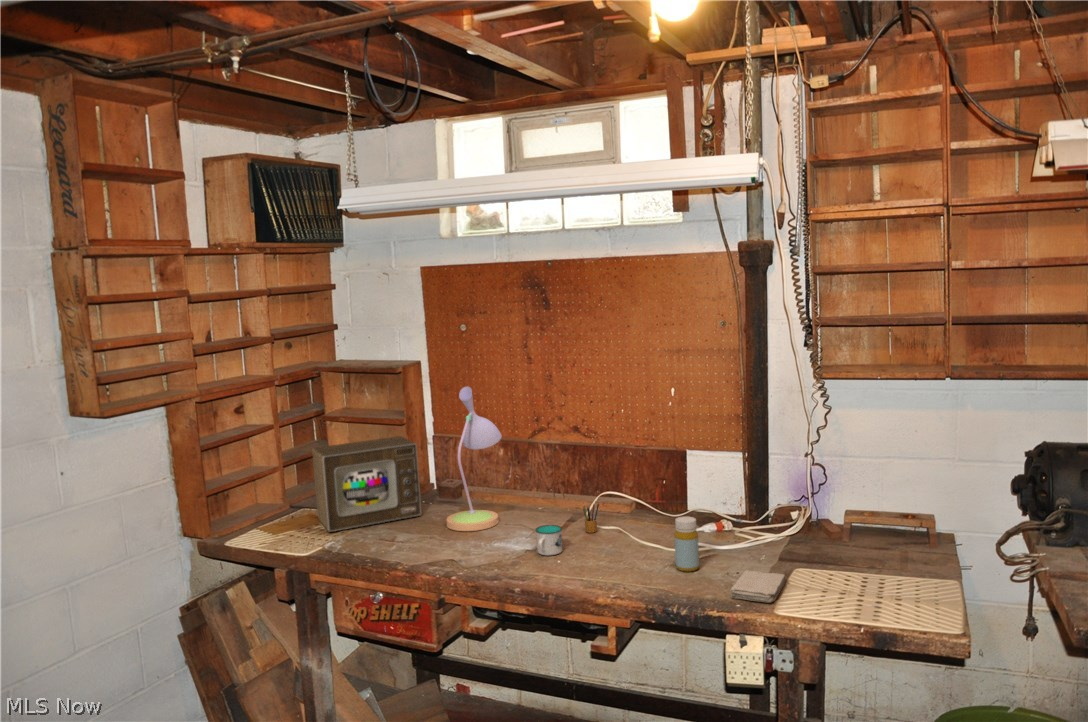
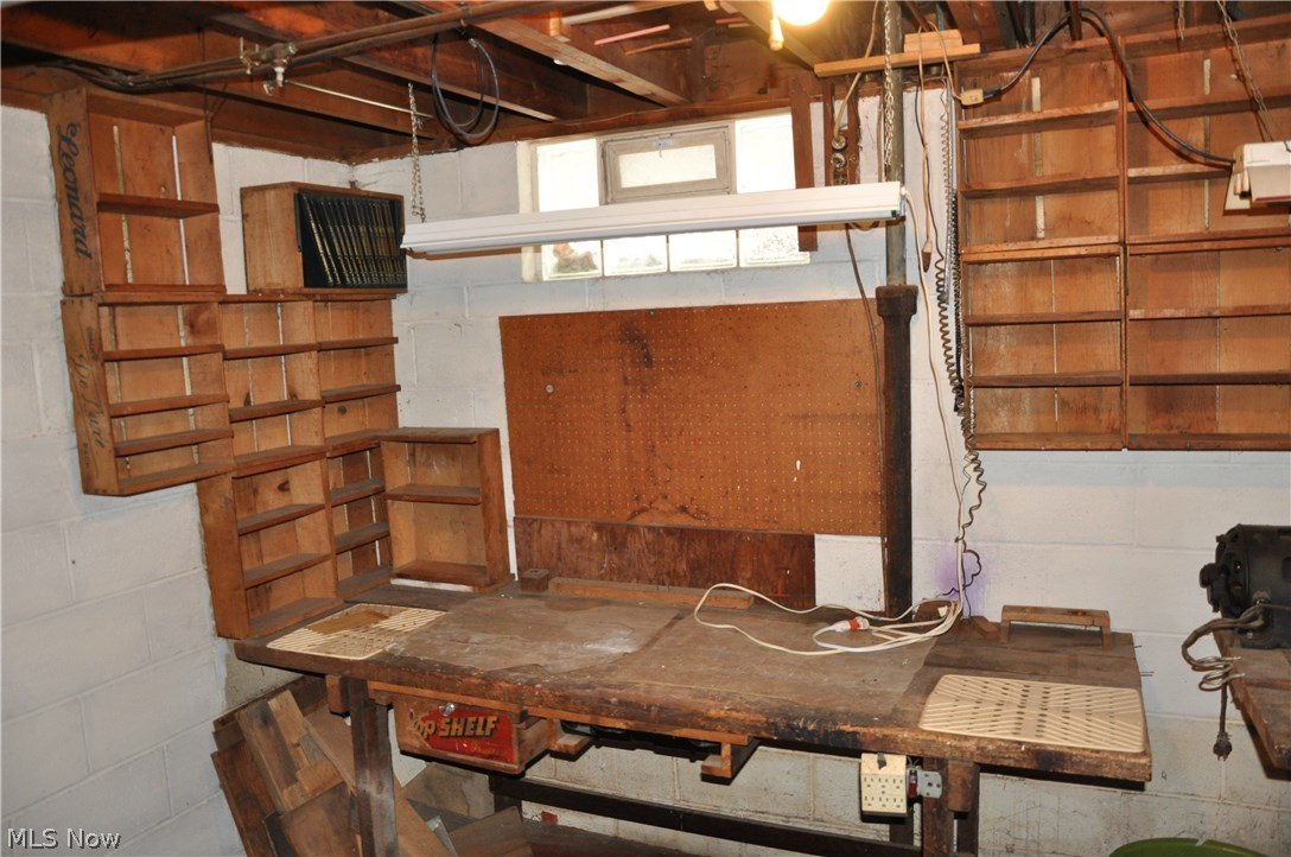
- pencil box [582,500,600,534]
- washcloth [729,569,787,604]
- bottle [673,516,700,573]
- mug [534,524,563,556]
- wooden box [311,435,423,533]
- desk lamp [446,386,503,532]
